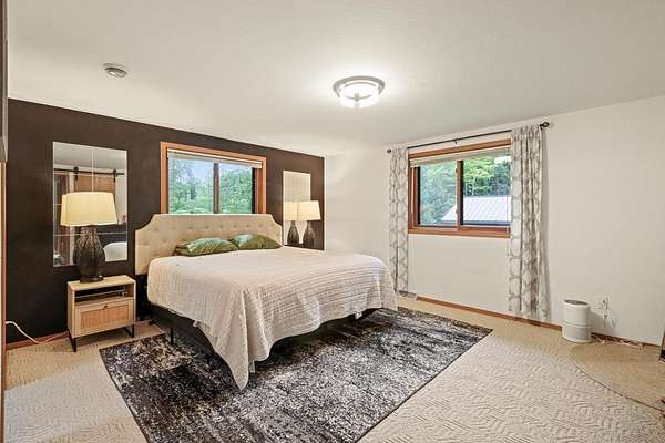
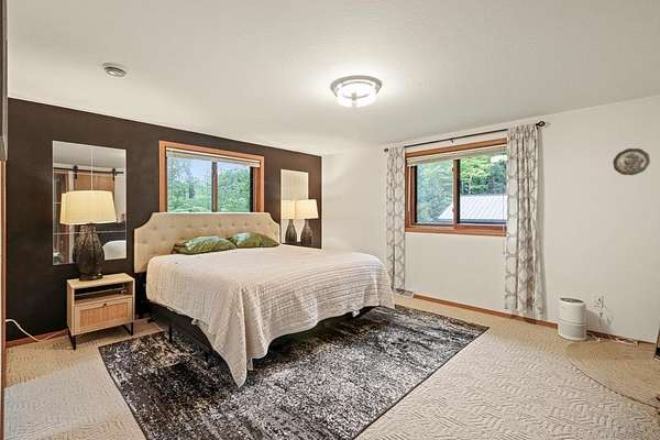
+ decorative plate [612,147,651,176]
